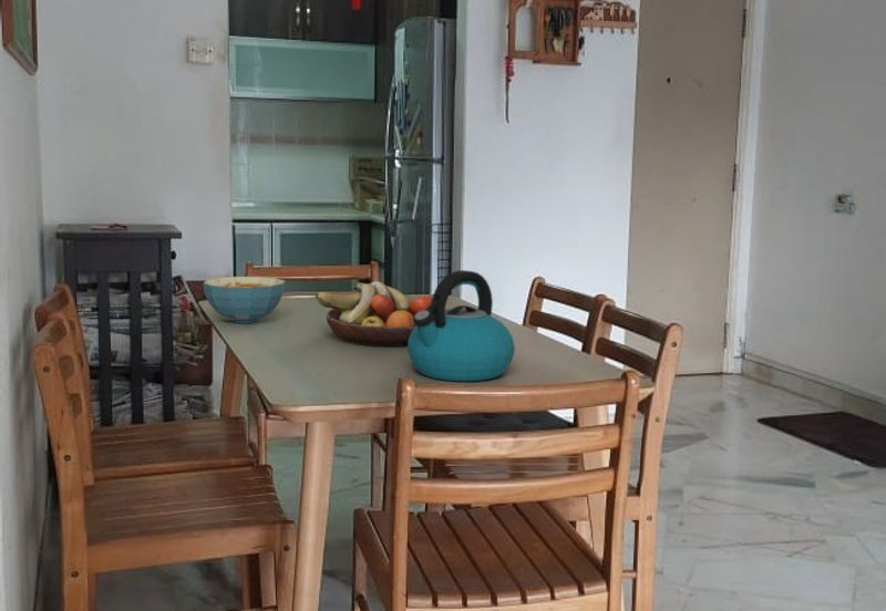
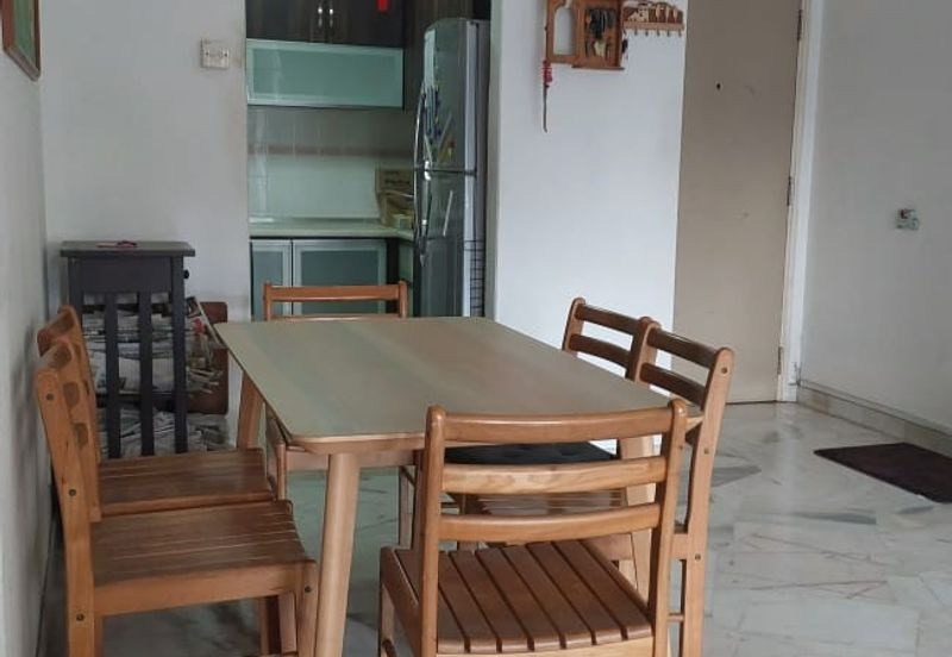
- fruit bowl [315,280,433,348]
- cereal bowl [202,276,286,324]
- kettle [406,269,516,382]
